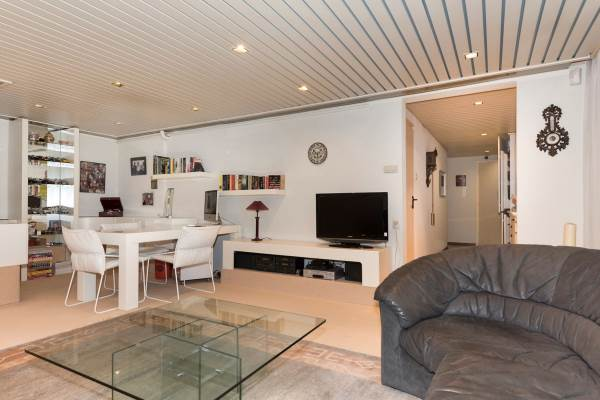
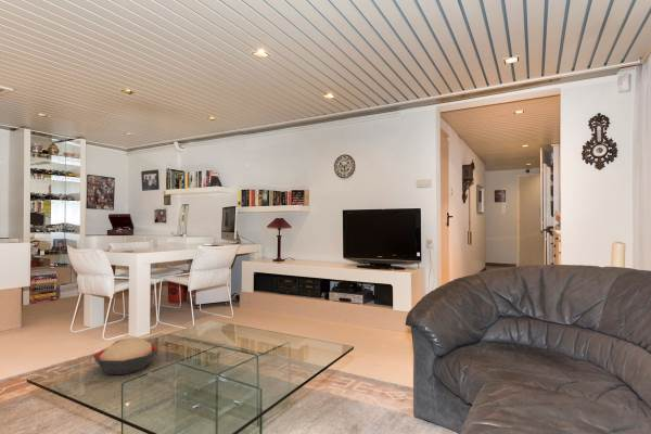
+ decorative bowl [92,336,159,375]
